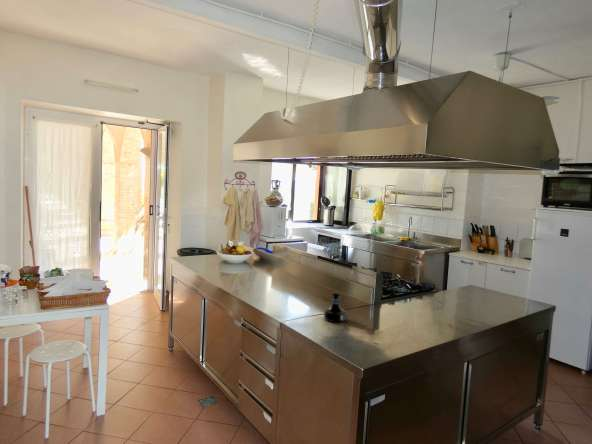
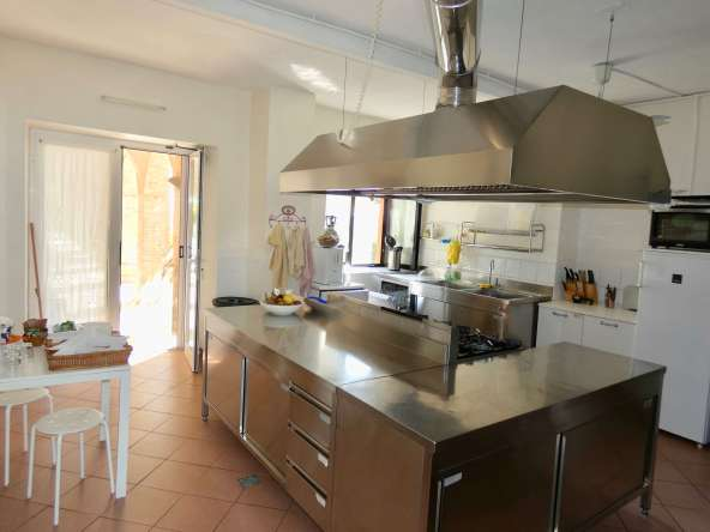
- tequila bottle [323,291,347,323]
